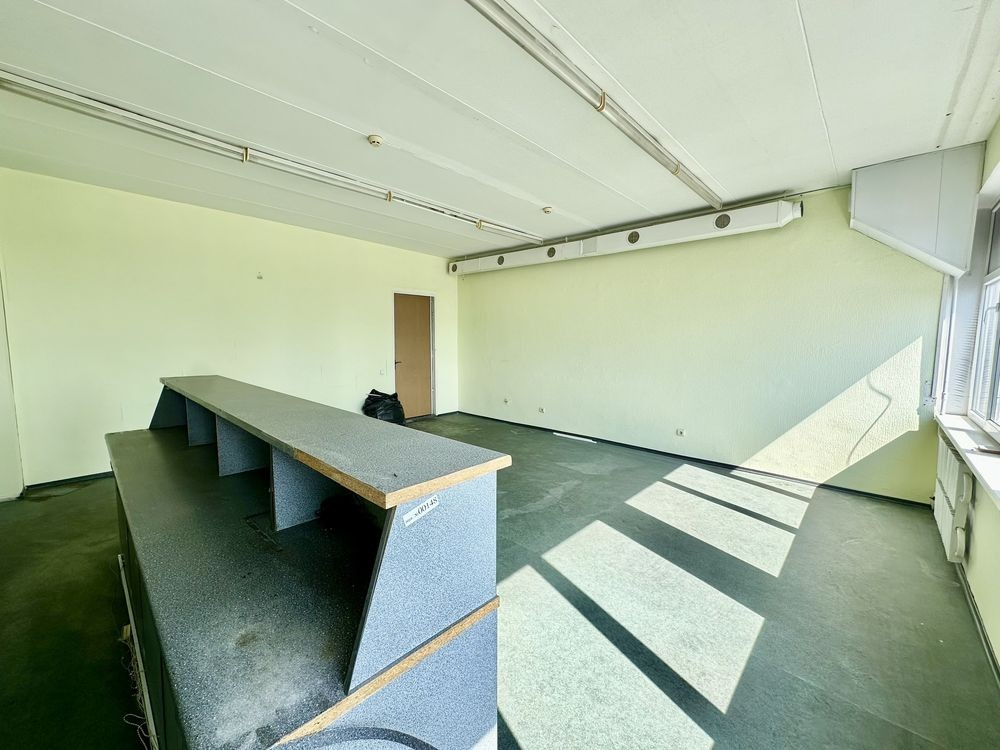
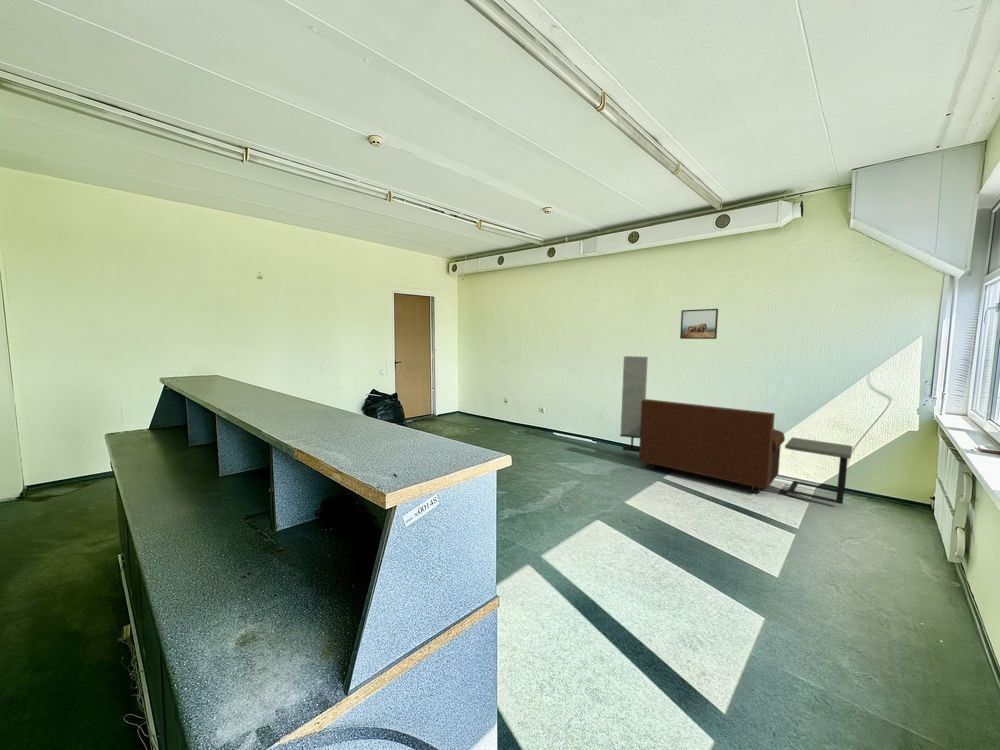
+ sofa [619,355,854,505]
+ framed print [679,308,719,340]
